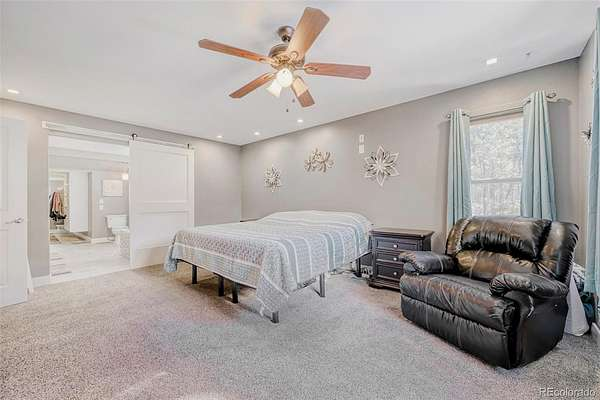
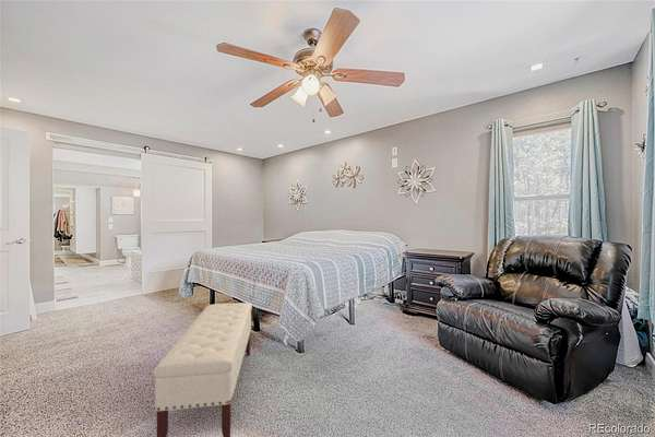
+ bench [152,302,253,437]
